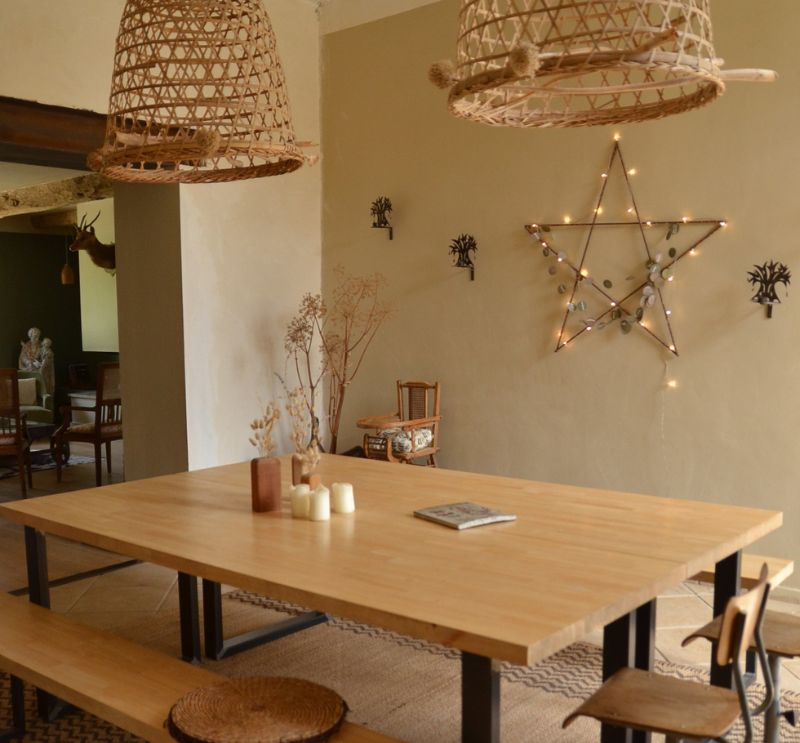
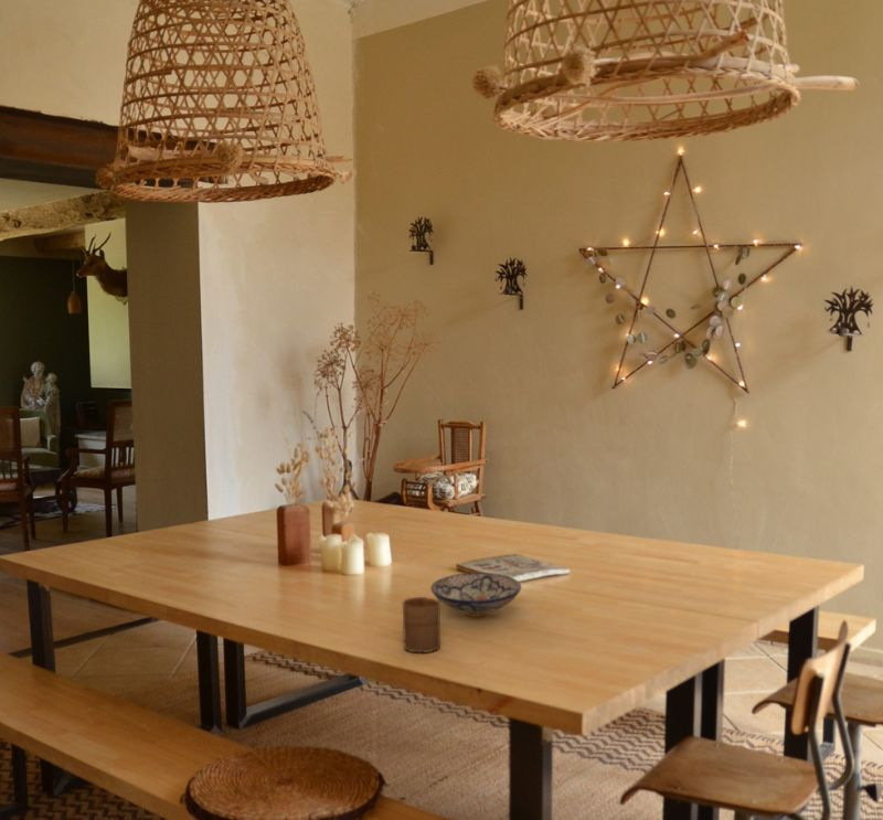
+ cup [402,596,442,653]
+ bowl [429,572,522,618]
